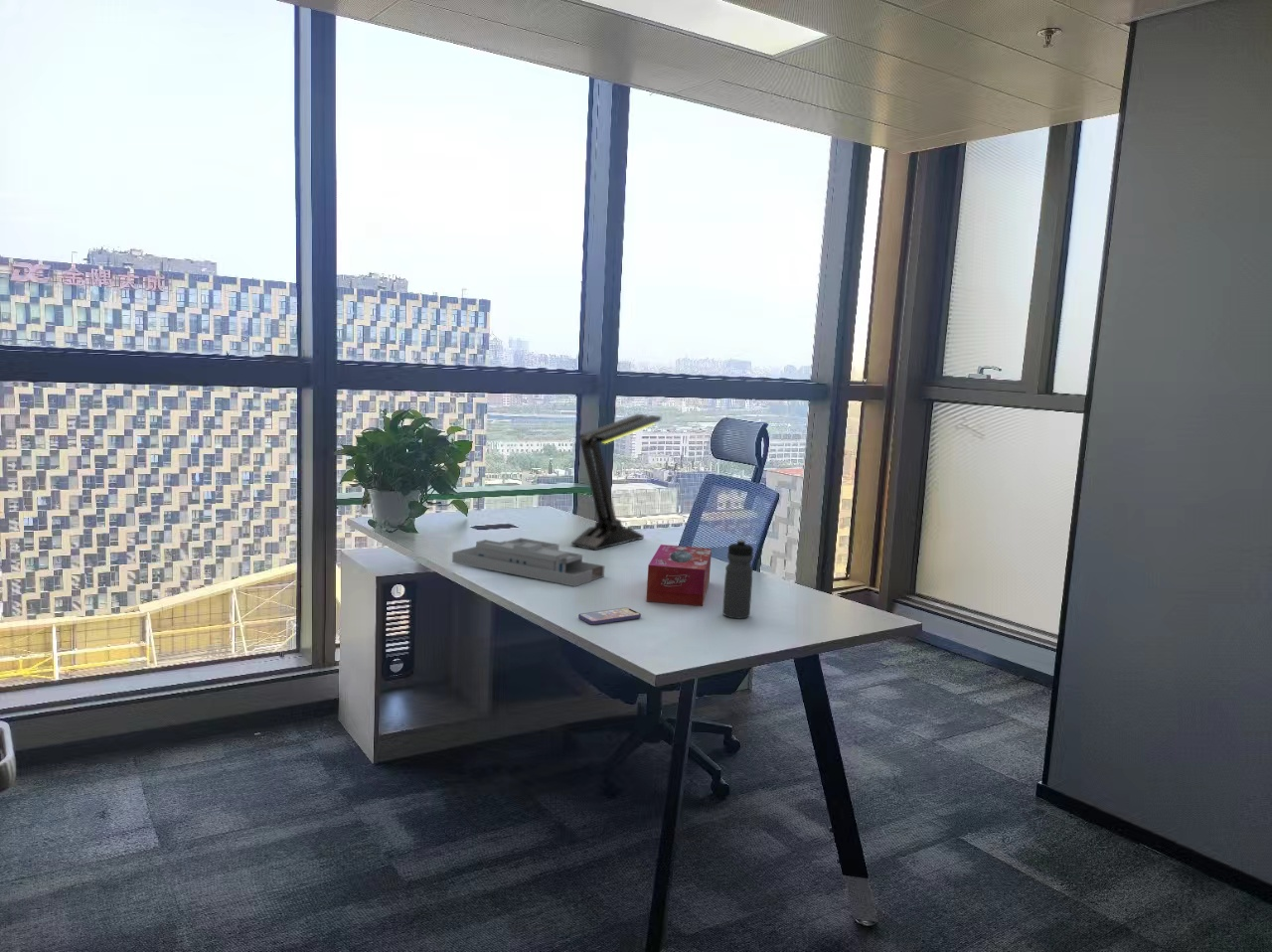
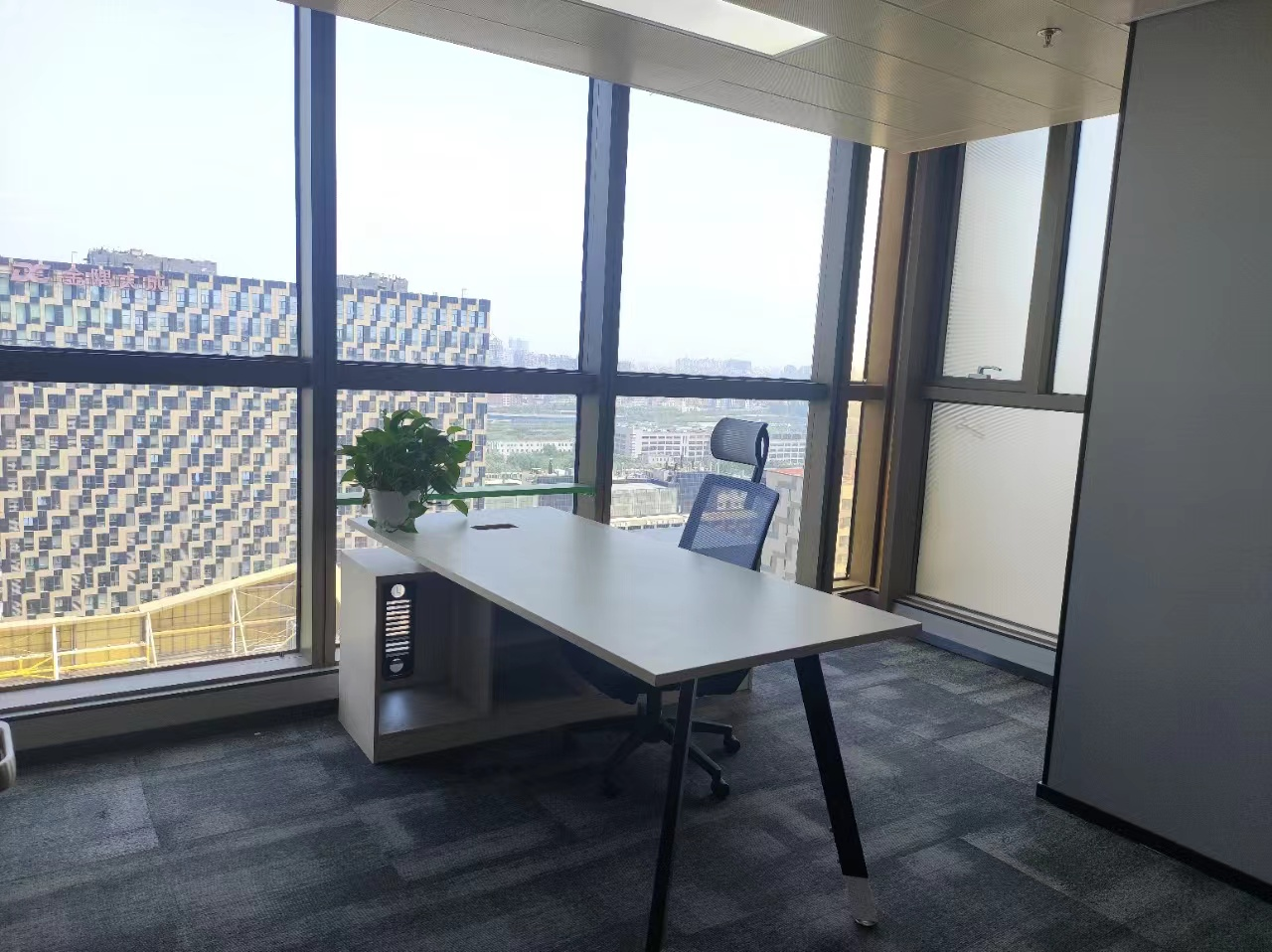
- tissue box [645,544,713,607]
- desk lamp [570,413,662,552]
- desk organizer [451,537,605,587]
- water bottle [721,539,754,619]
- smartphone [577,607,642,625]
